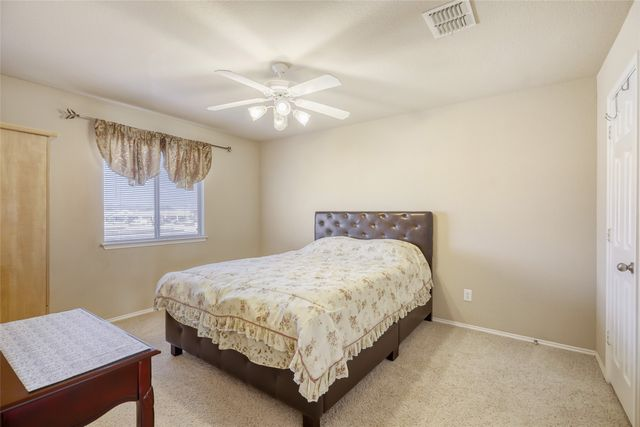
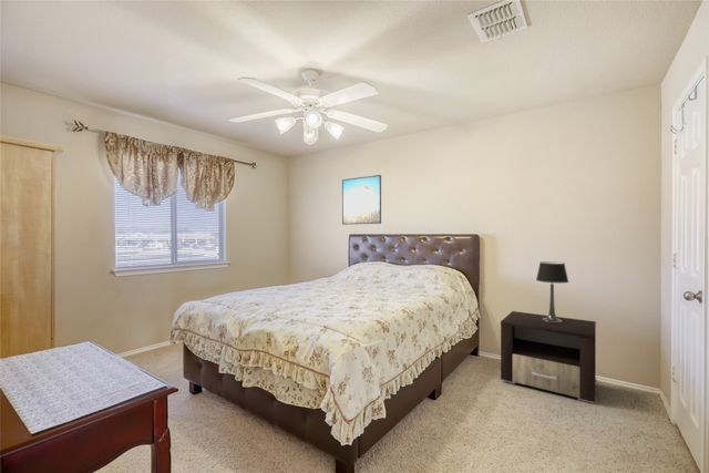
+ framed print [341,174,382,226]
+ table lamp [535,260,569,322]
+ nightstand [500,310,597,404]
